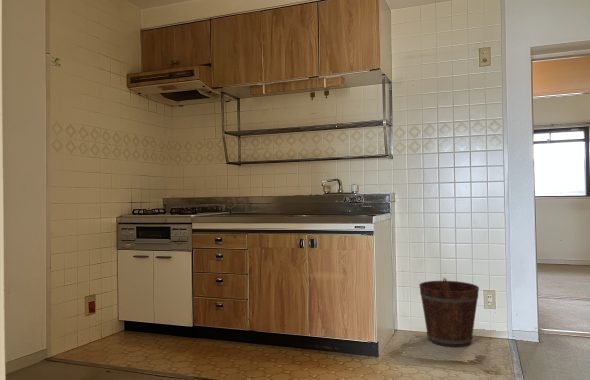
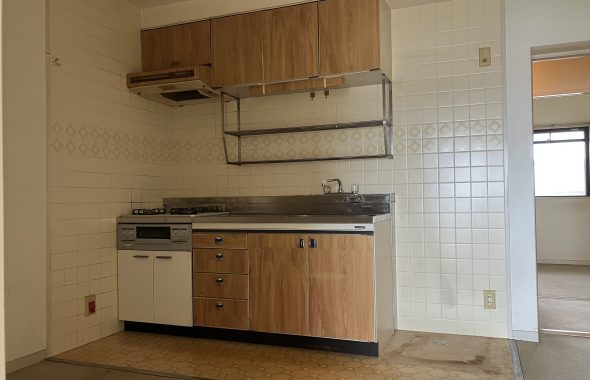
- bucket [418,277,480,348]
